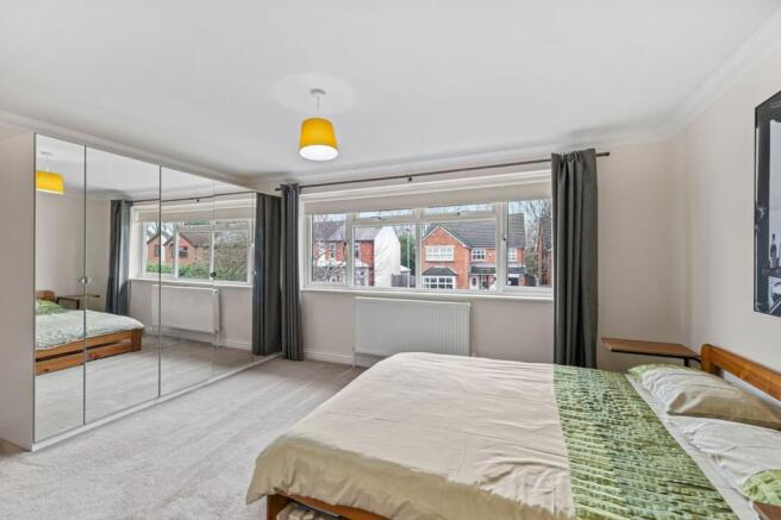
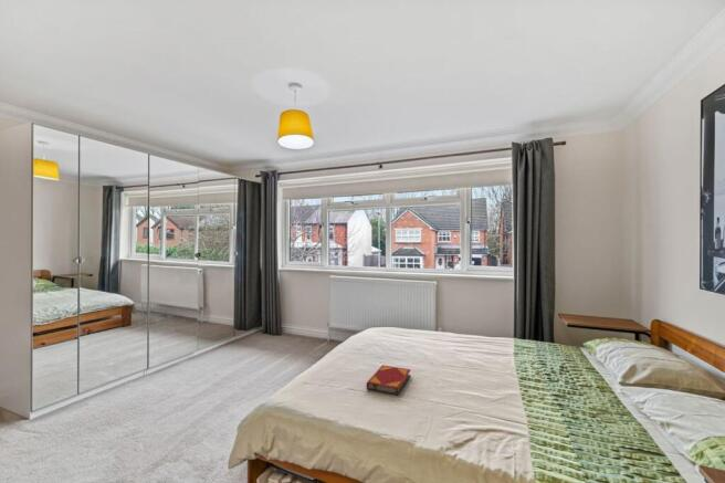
+ hardback book [365,364,412,397]
